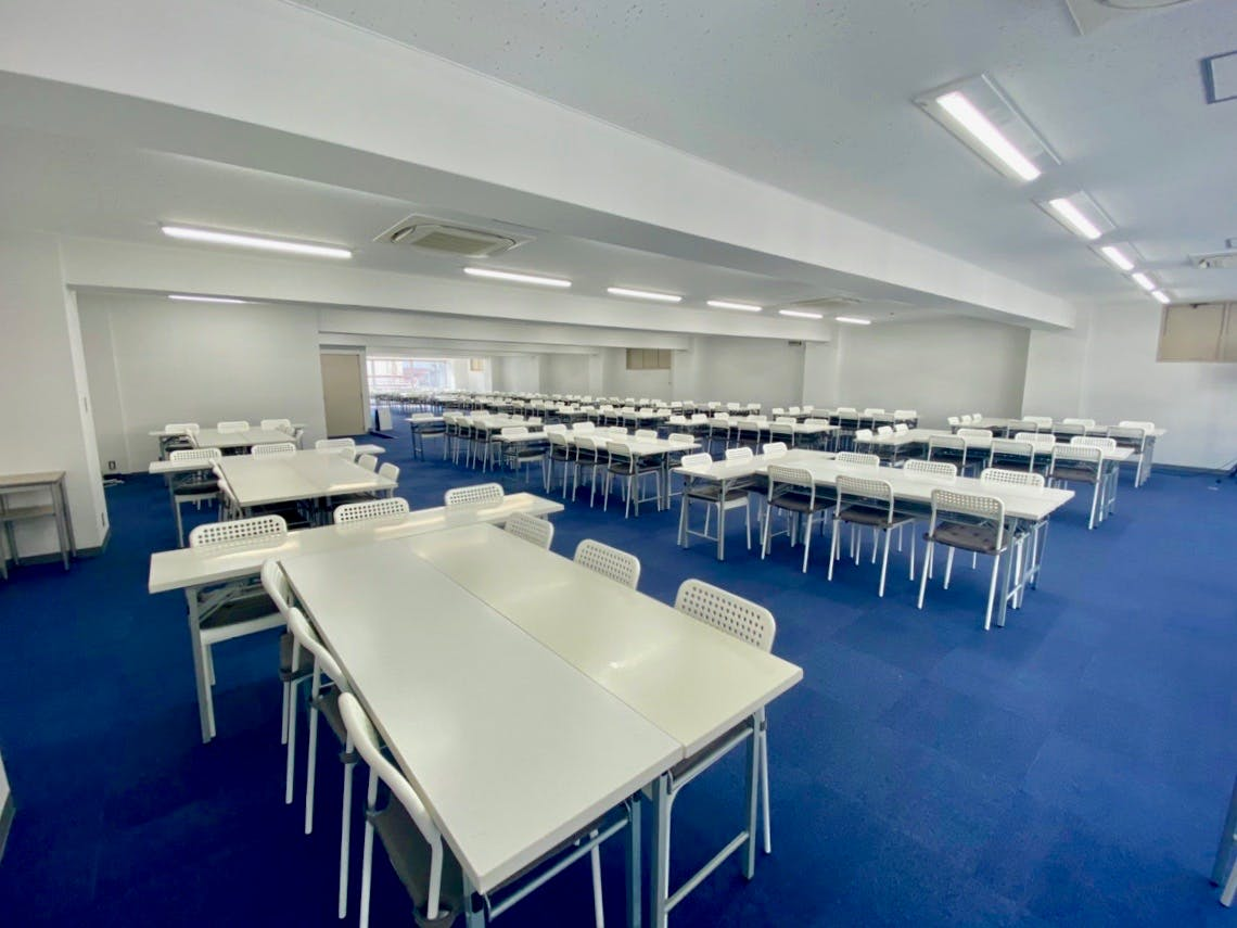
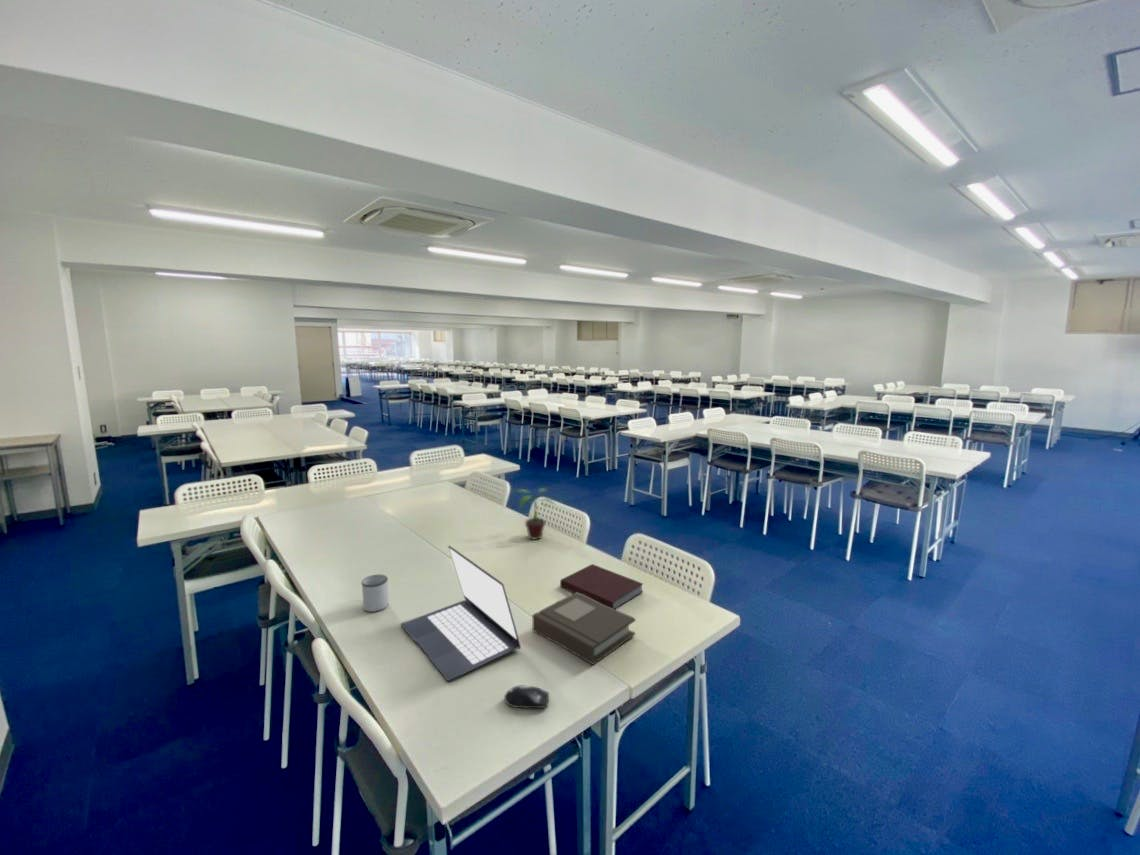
+ book [532,592,636,666]
+ mug [360,574,390,613]
+ laptop [400,544,522,682]
+ notebook [559,563,644,610]
+ computer mouse [503,685,550,709]
+ potted plant [513,487,556,541]
